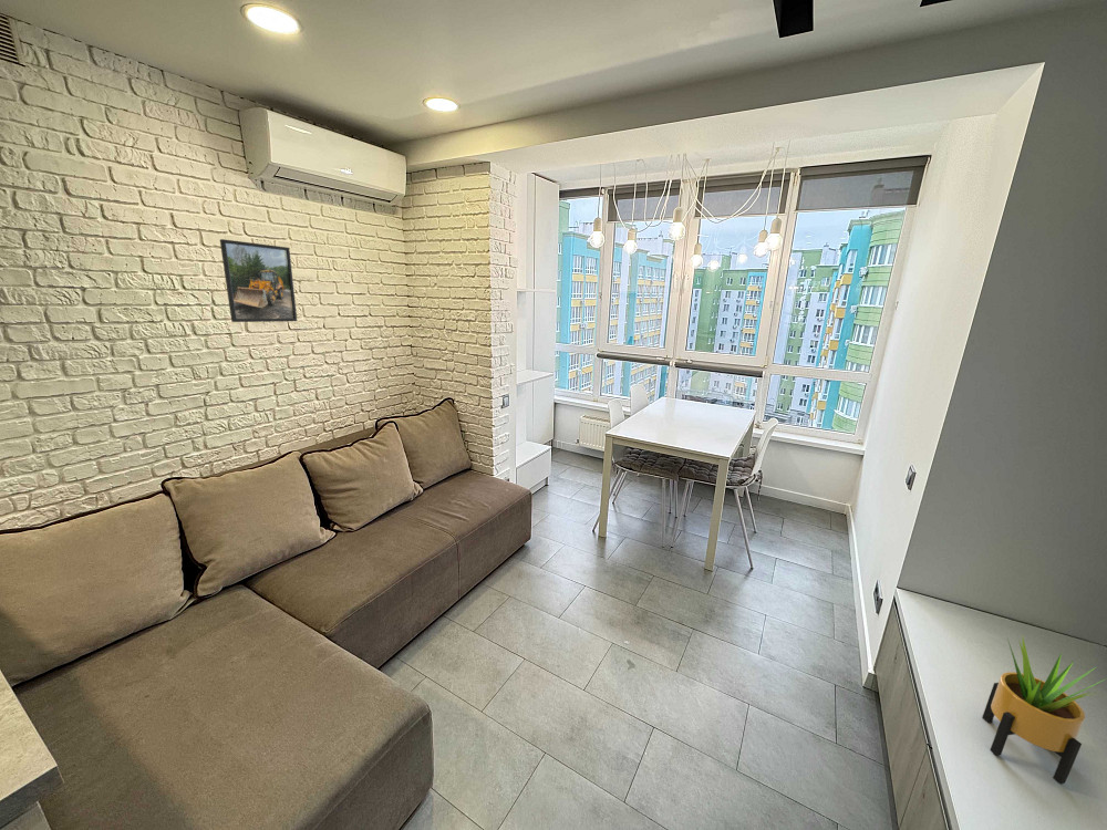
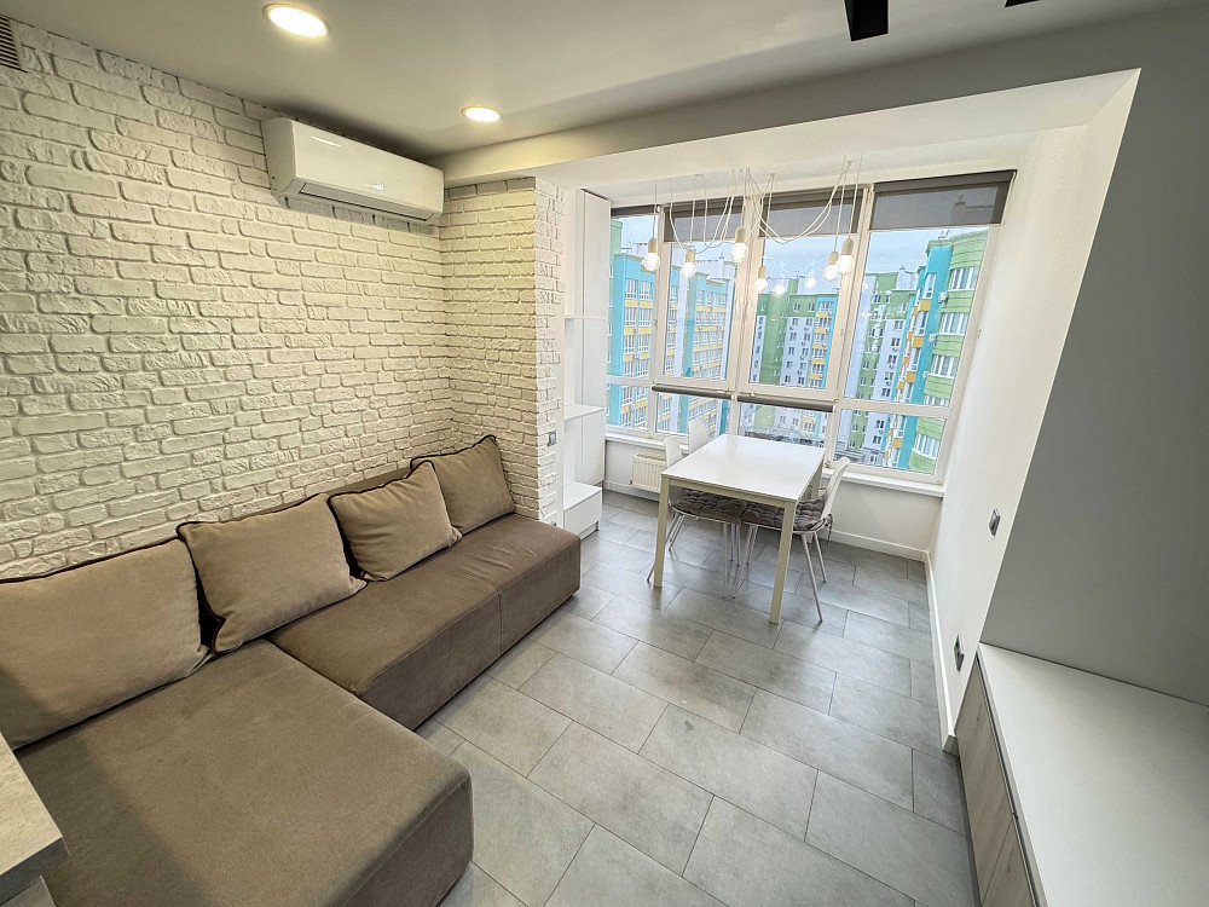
- potted plant [981,633,1107,785]
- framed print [219,238,298,323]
